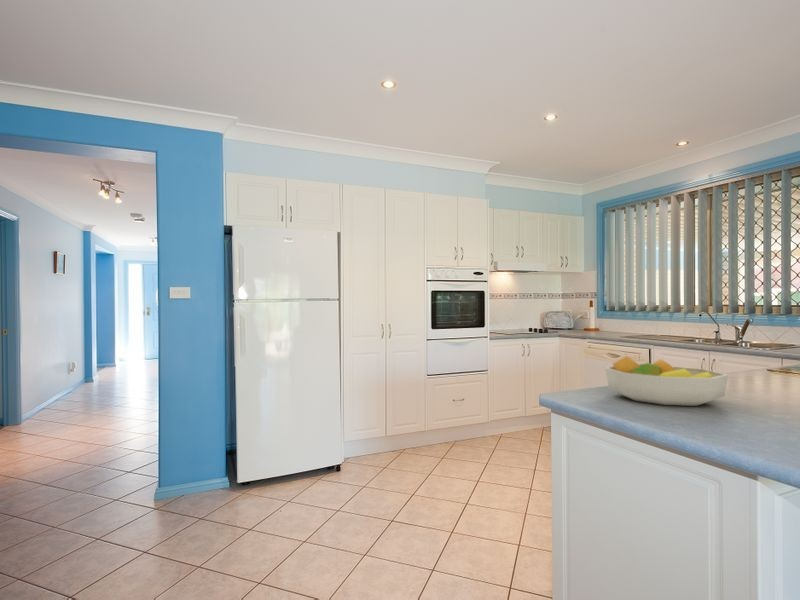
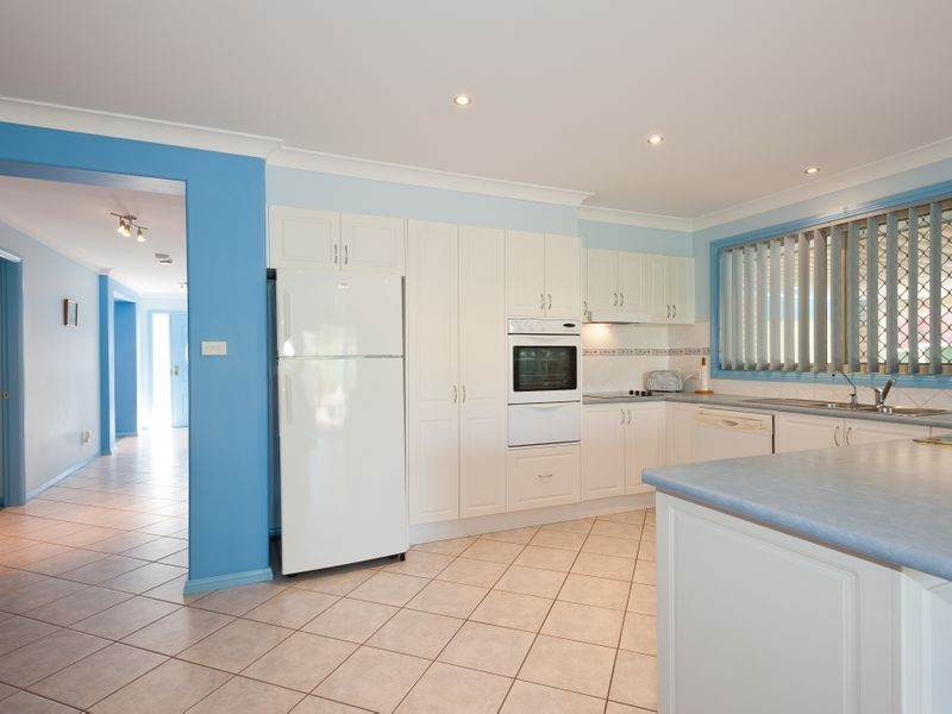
- fruit bowl [604,355,729,407]
